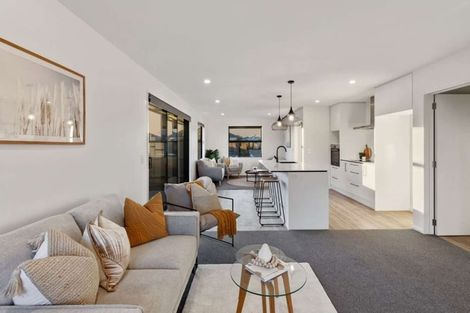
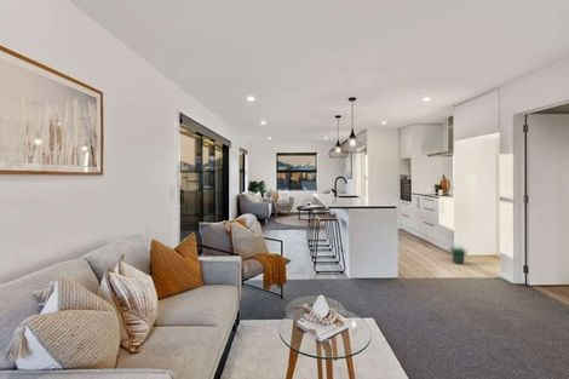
+ potted plant [446,241,470,265]
